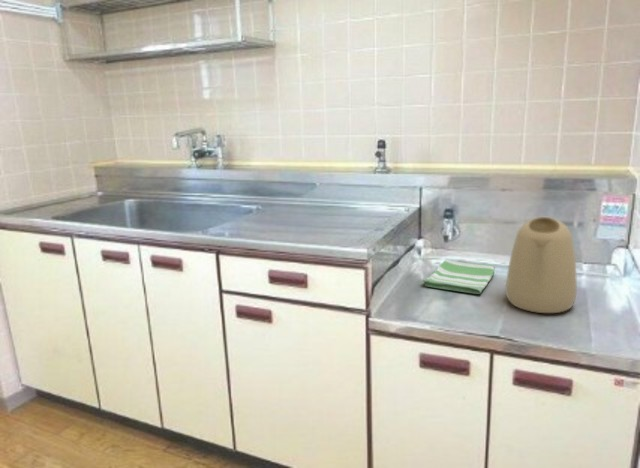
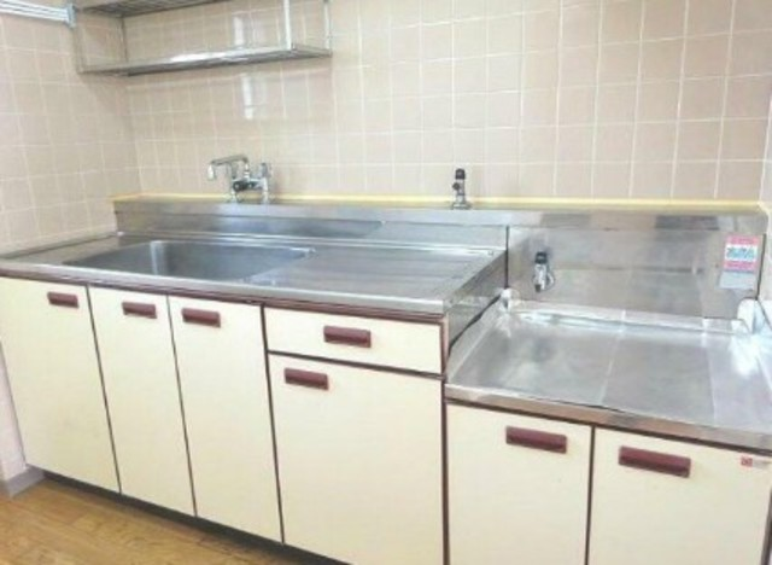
- dish towel [421,259,496,295]
- kettle [505,216,578,314]
